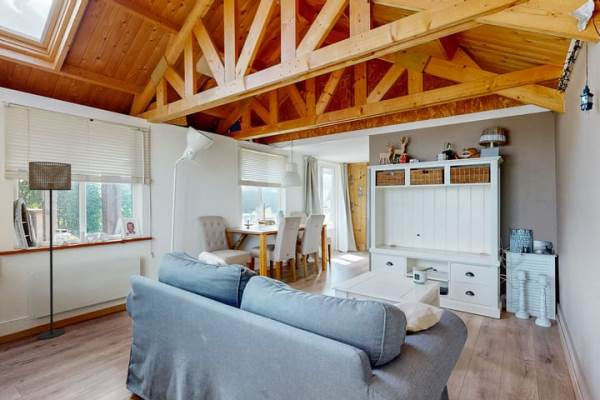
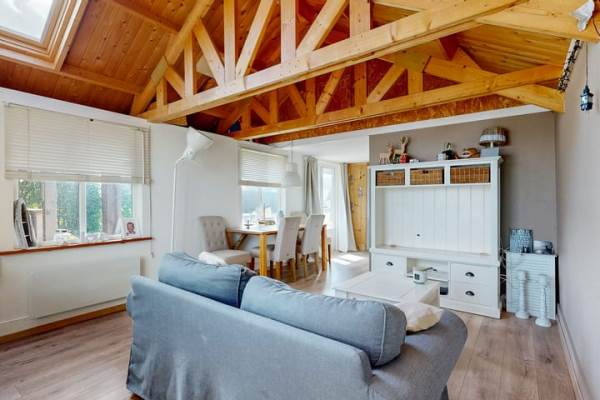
- floor lamp [28,161,72,340]
